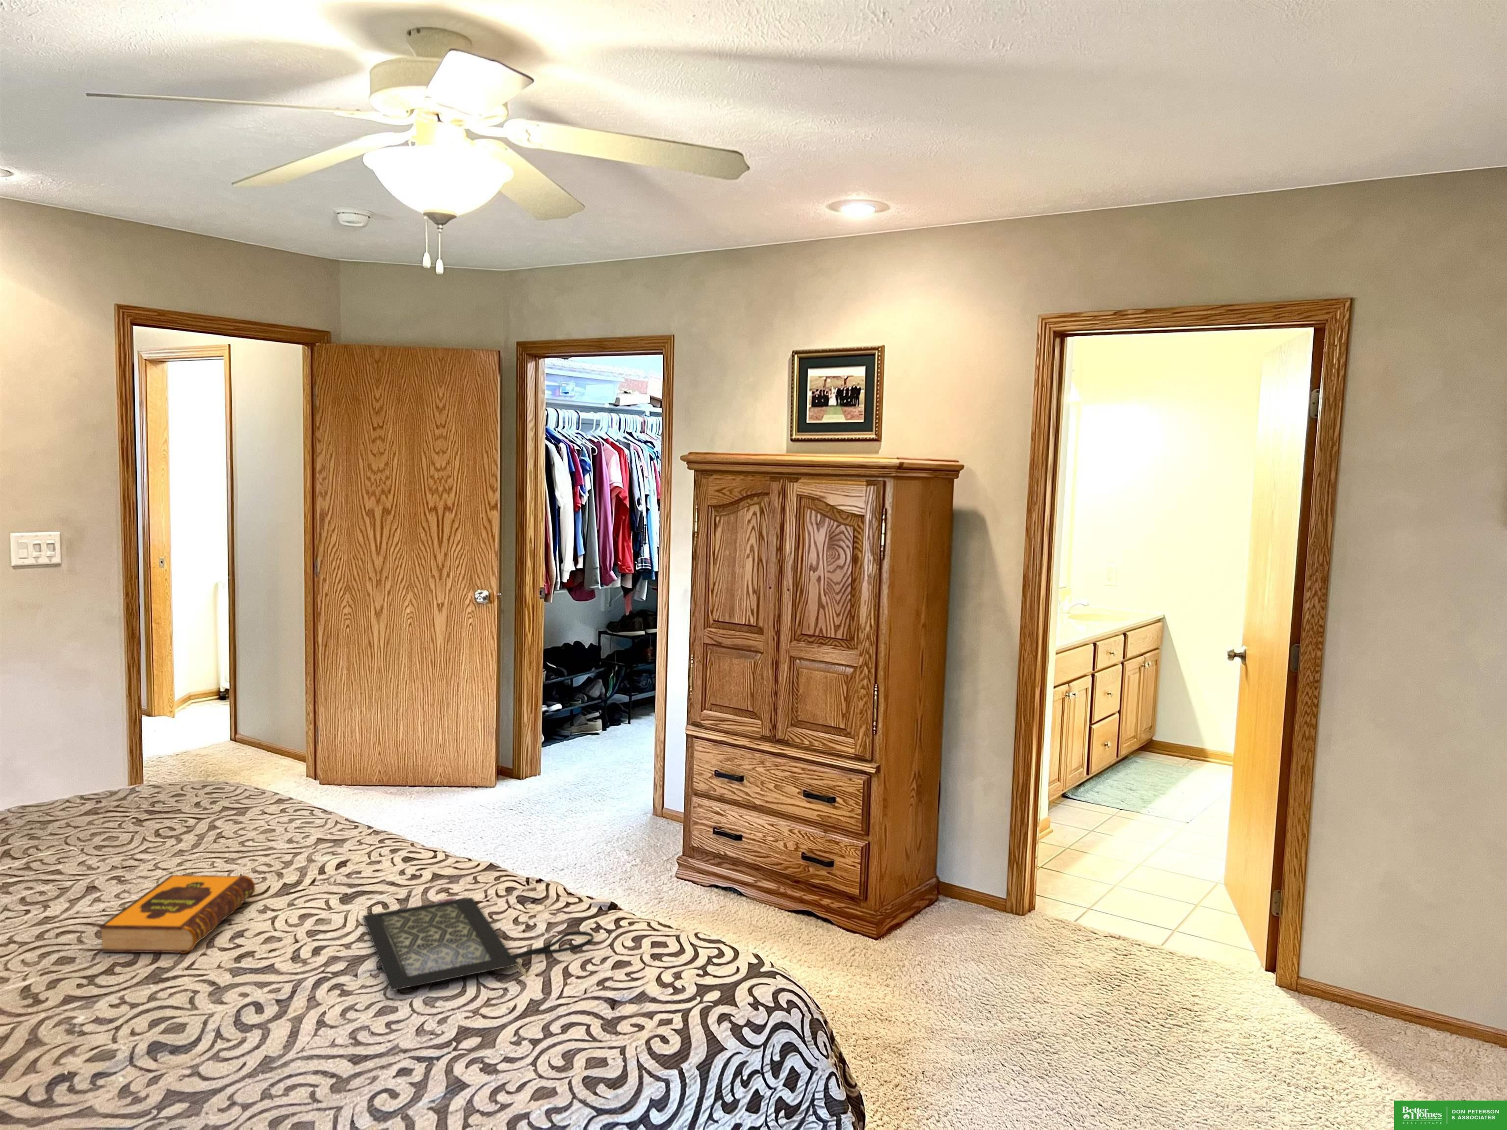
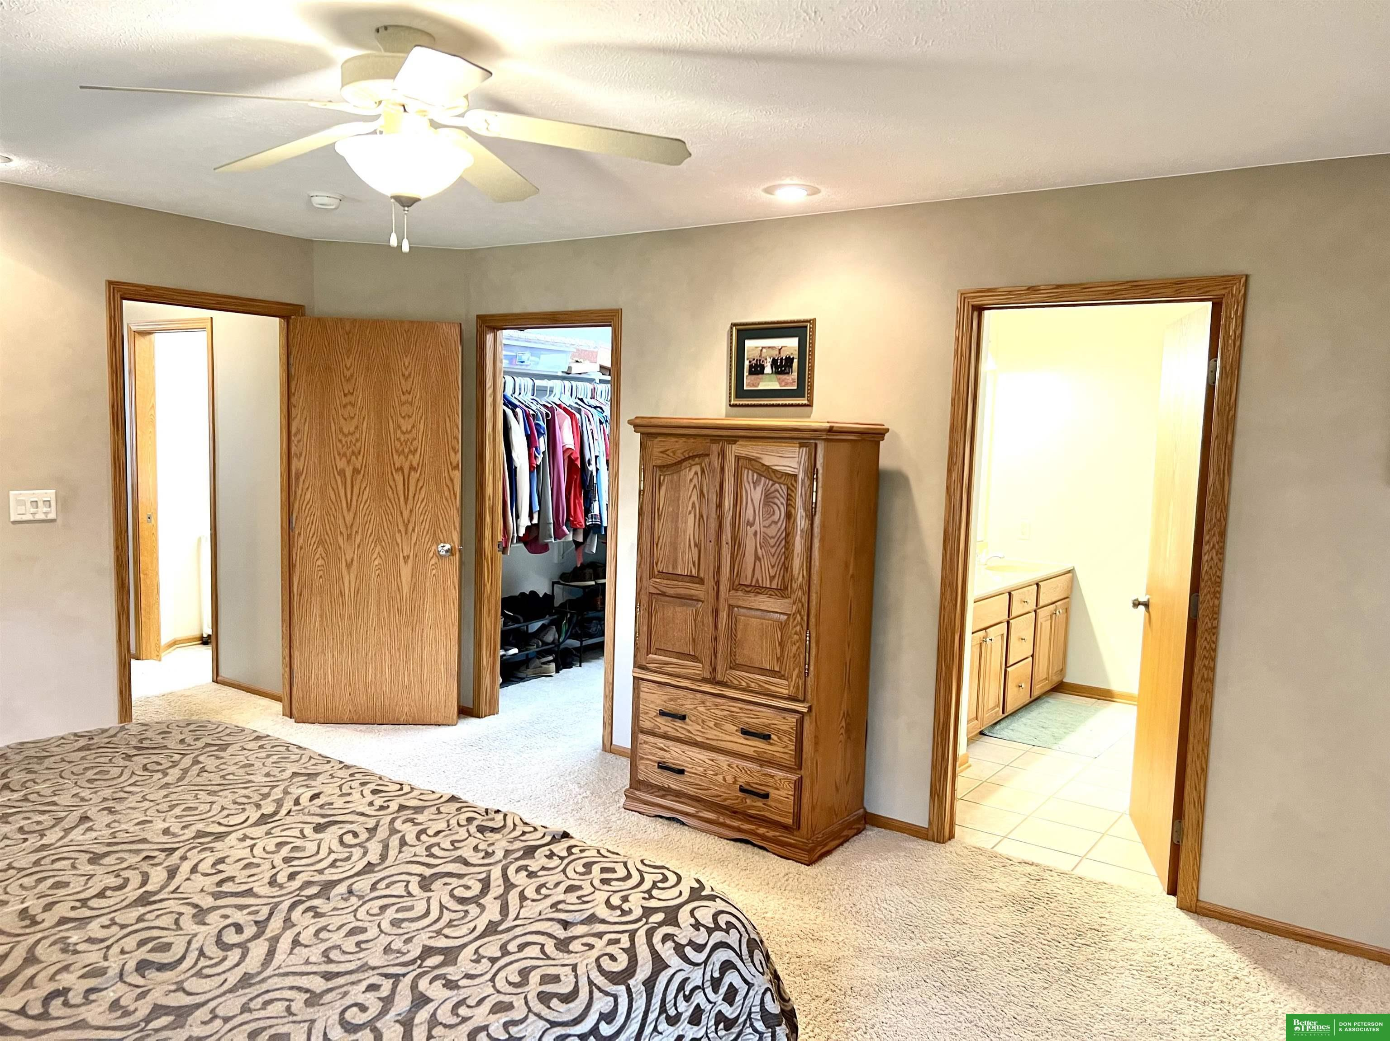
- hardback book [98,875,256,954]
- clutch bag [362,897,594,991]
